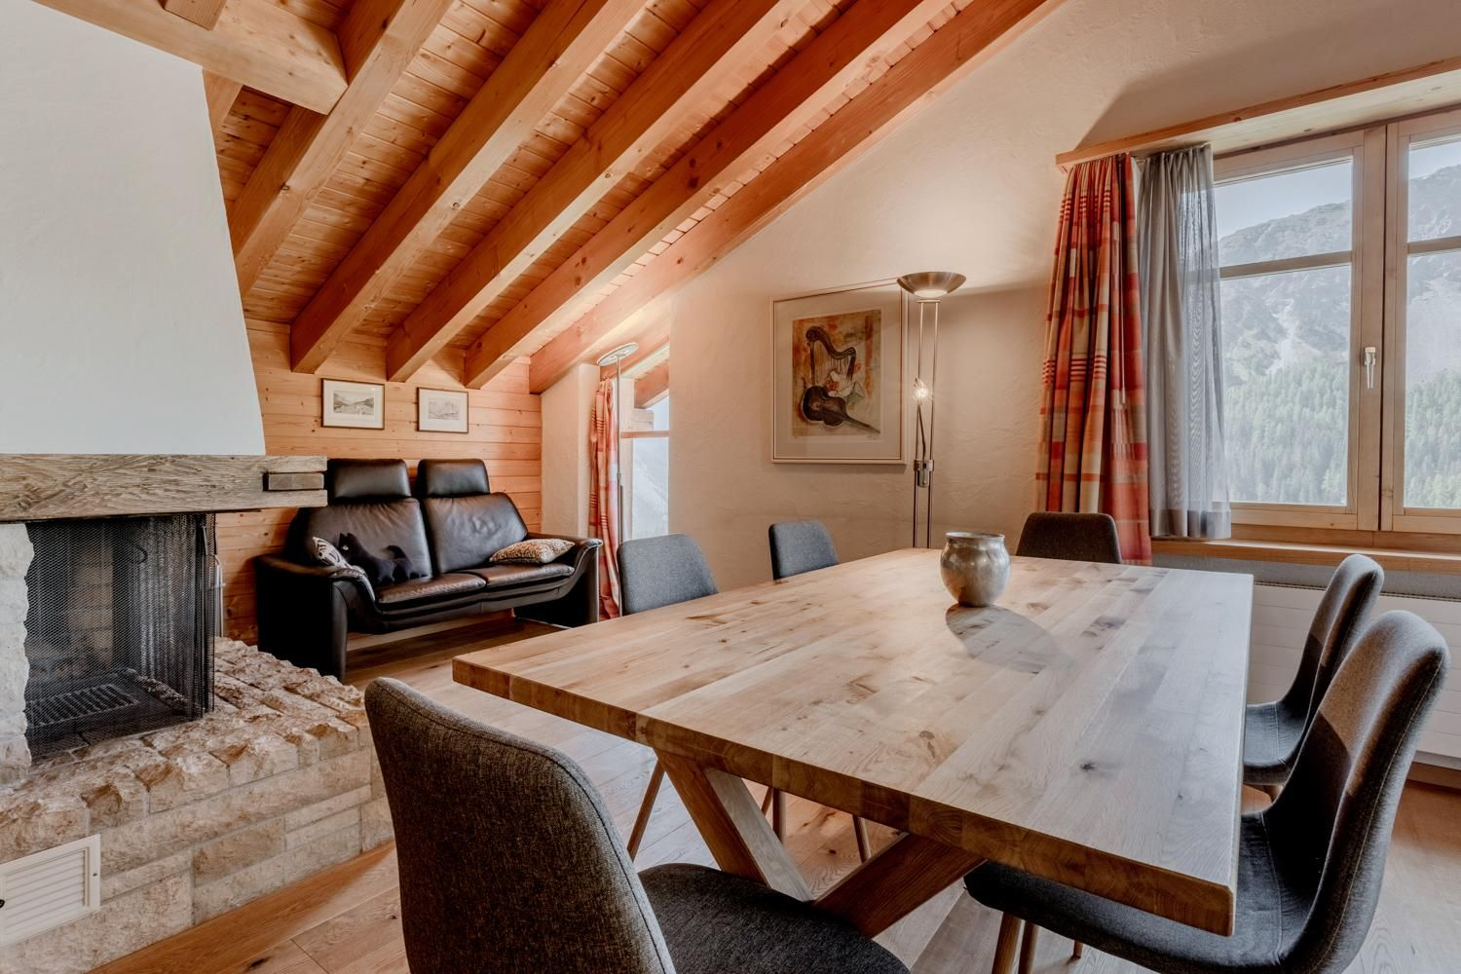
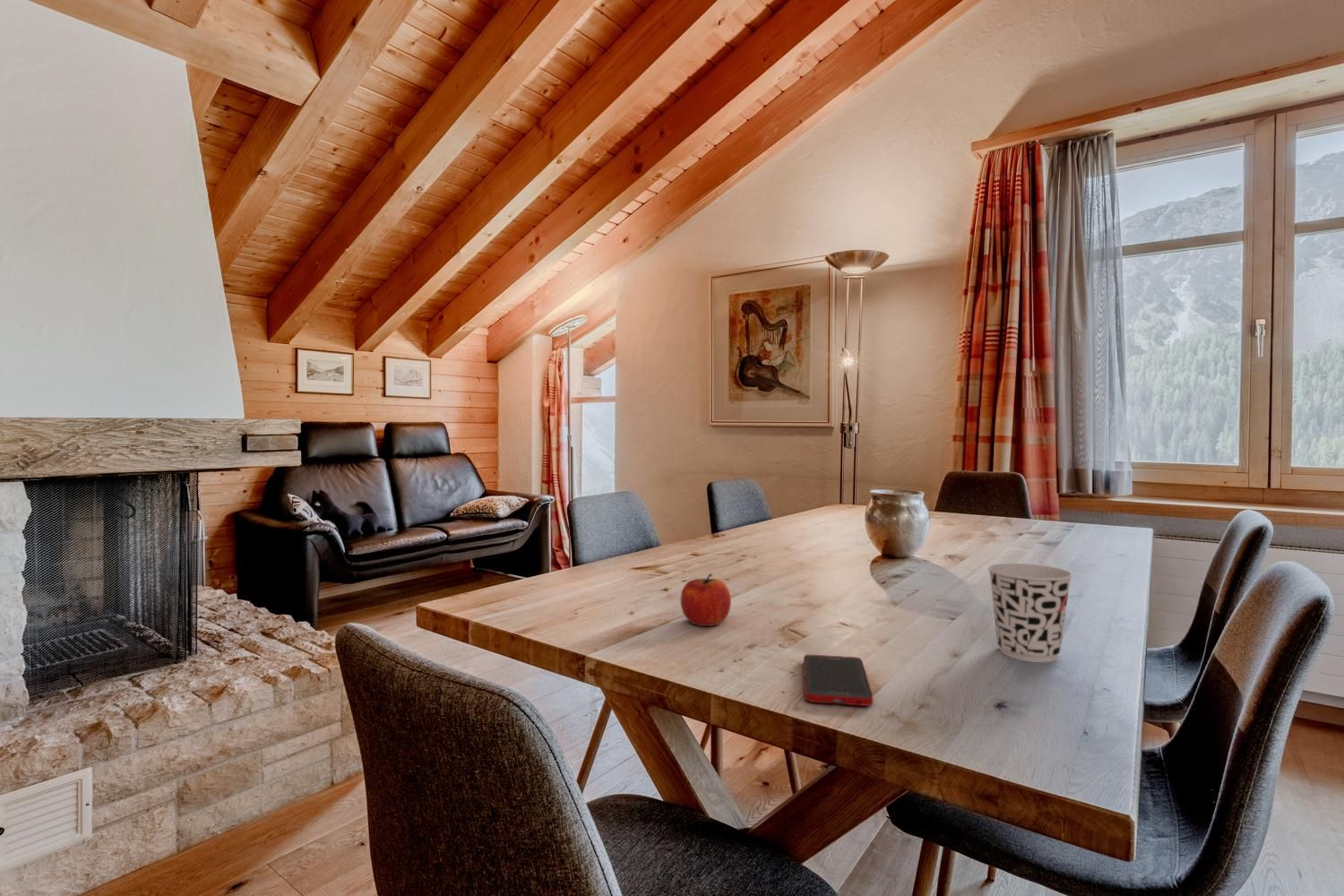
+ cup [986,563,1073,663]
+ cell phone [803,654,874,707]
+ fruit [680,573,732,627]
